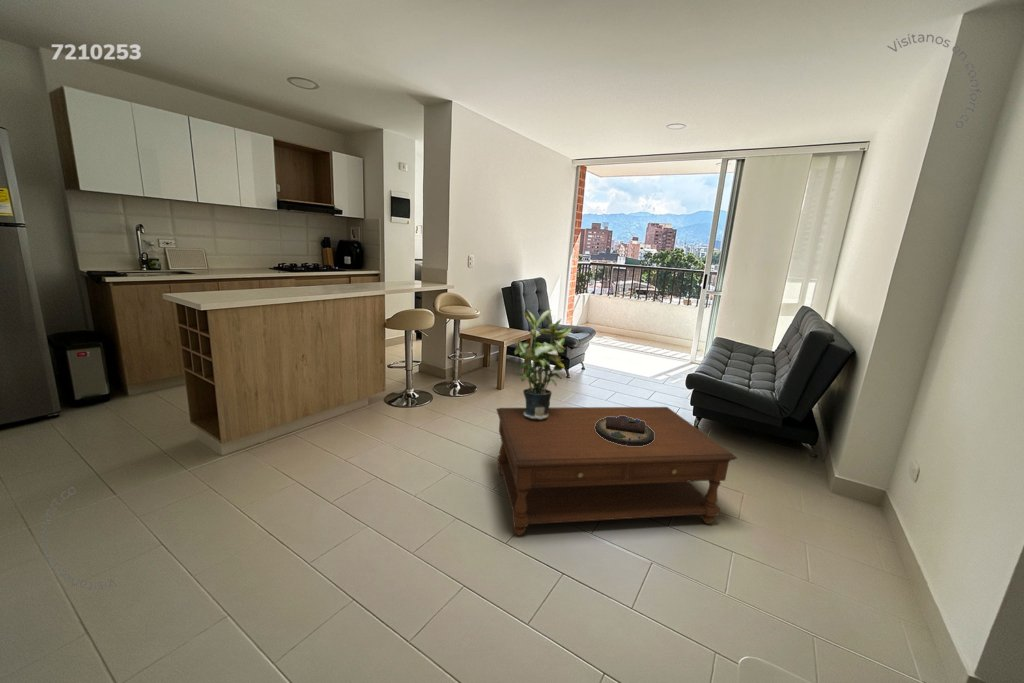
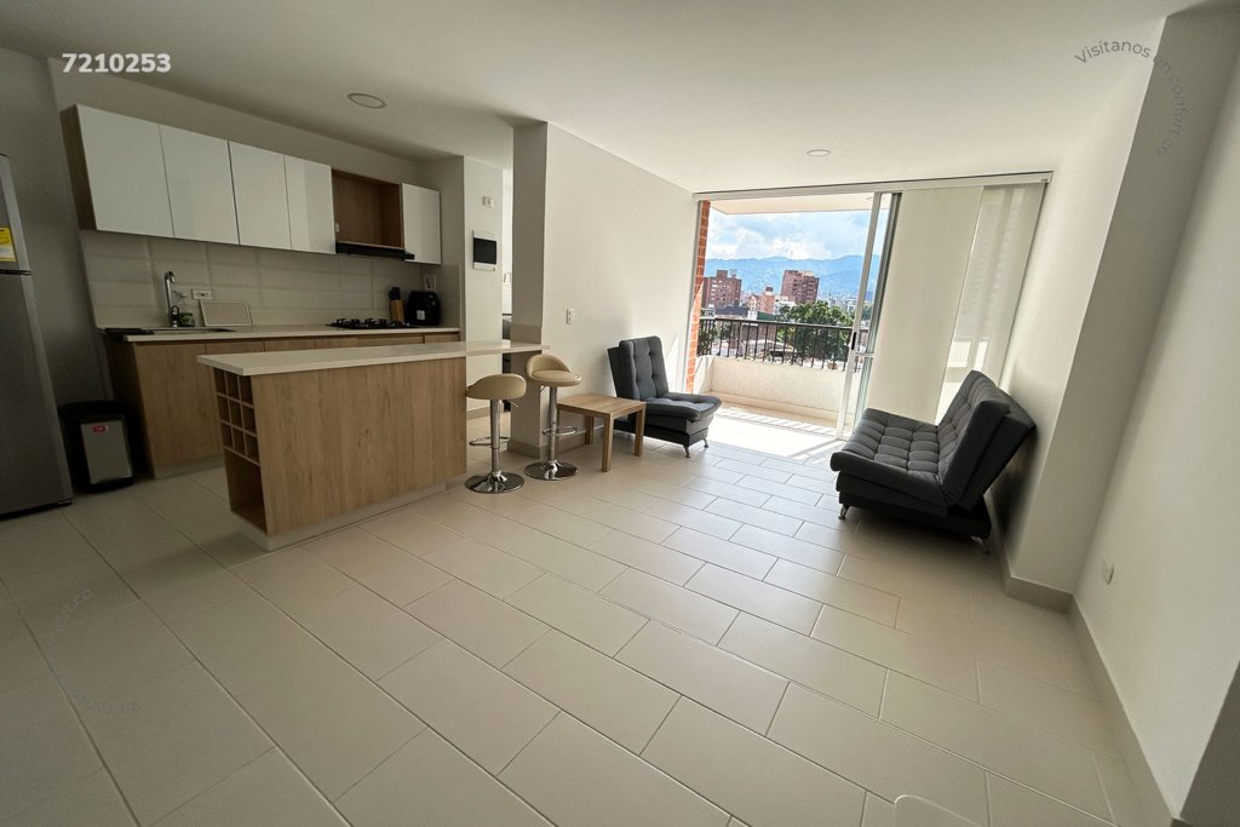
- coffee table [495,406,738,537]
- decorative bowl [595,416,654,446]
- potted plant [514,309,573,419]
